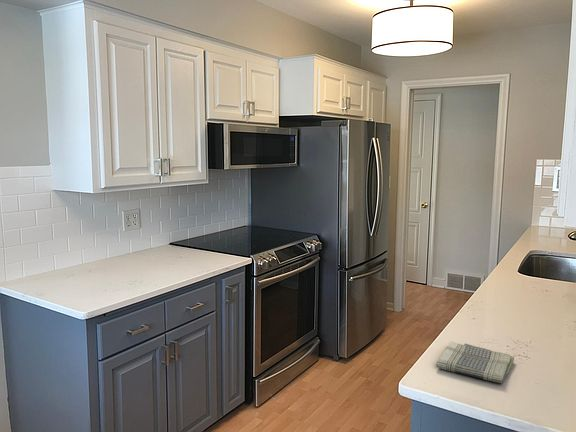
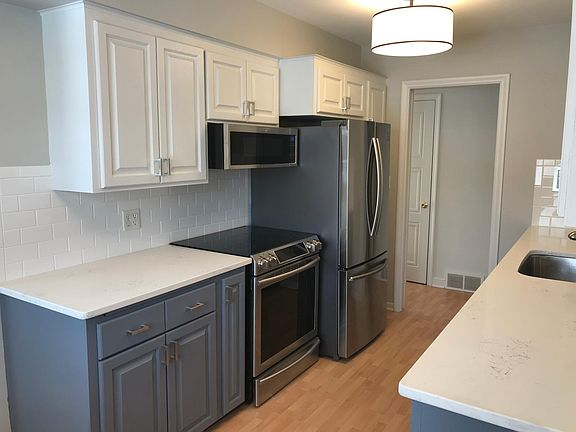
- dish towel [435,340,515,384]
